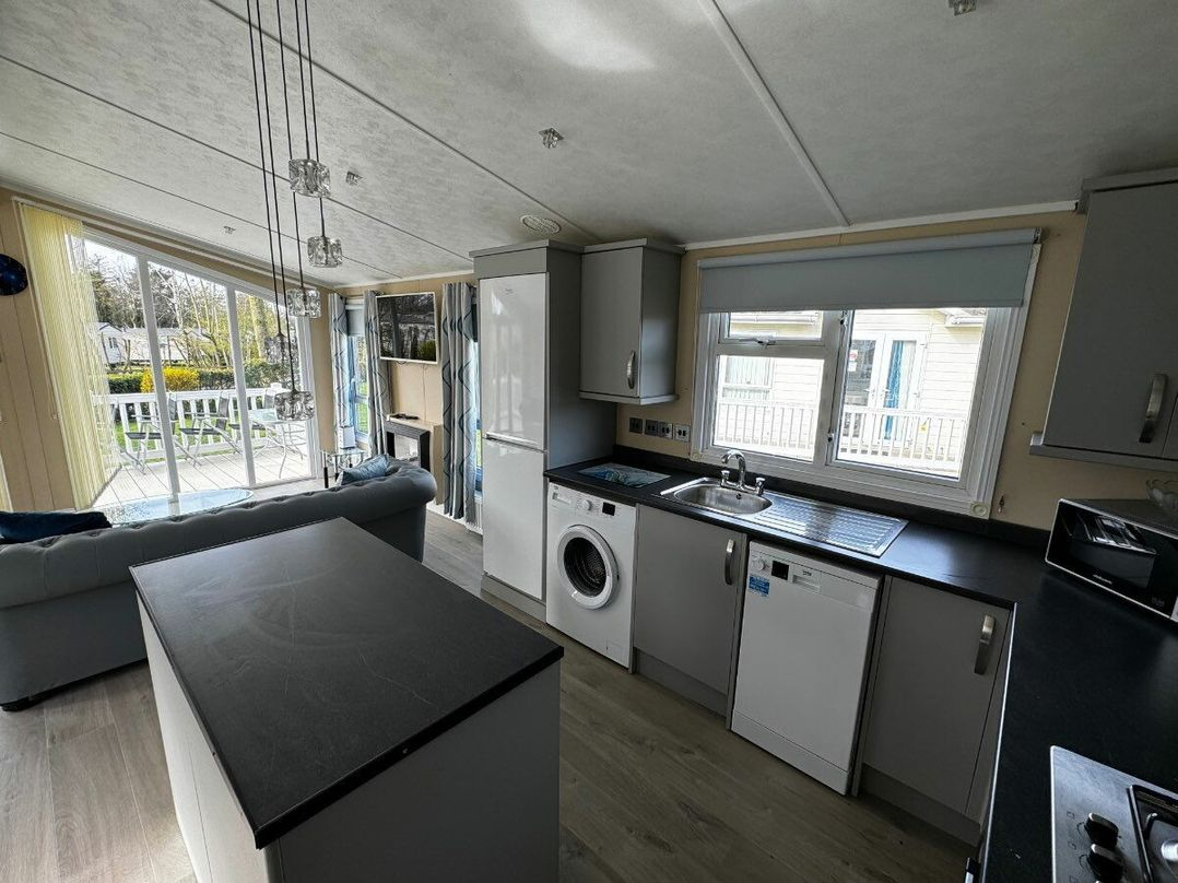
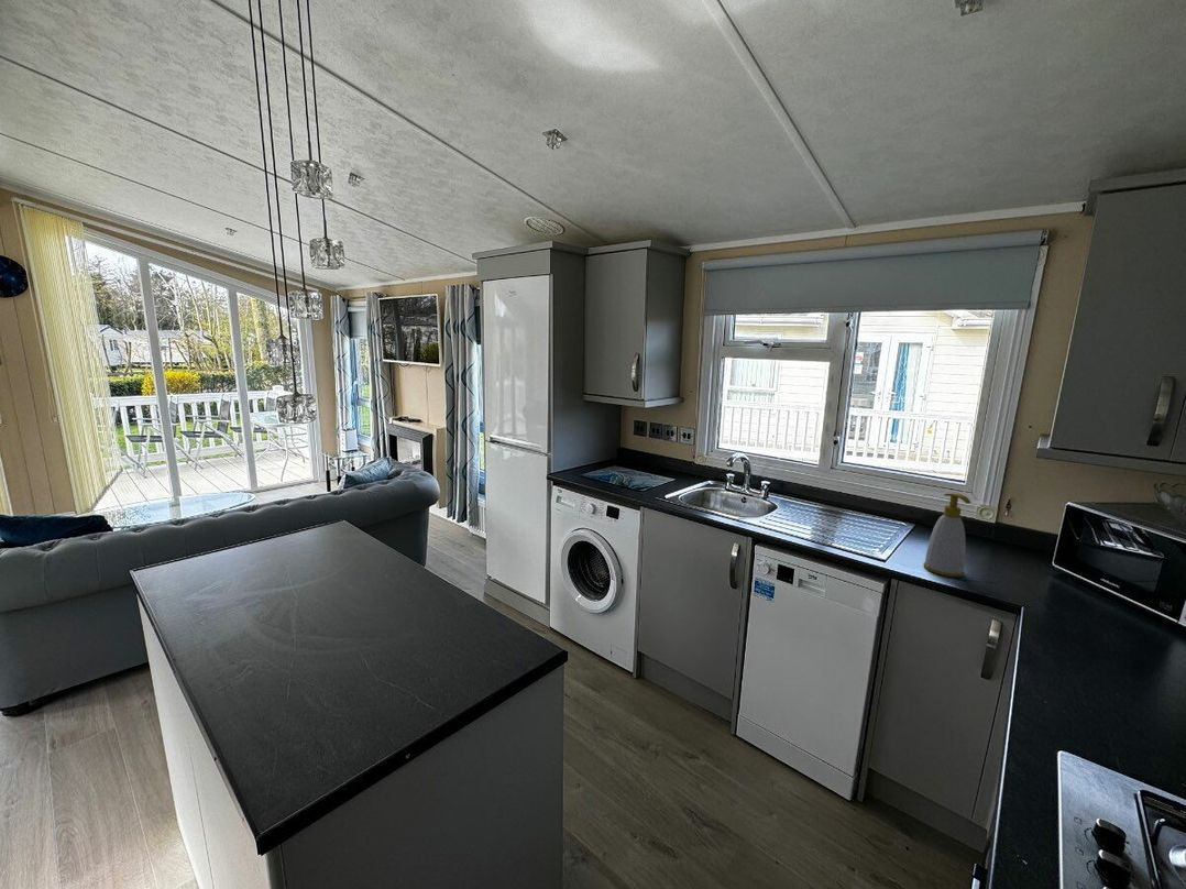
+ soap bottle [922,493,971,578]
